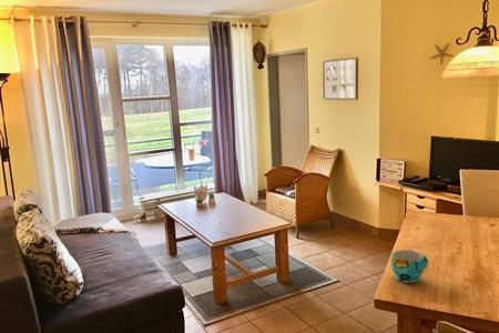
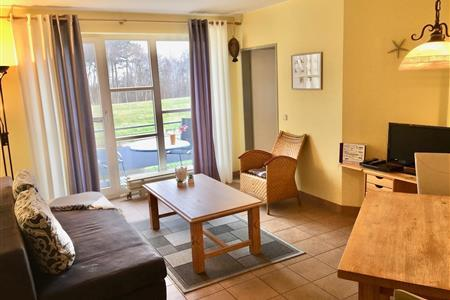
- cup [390,249,429,284]
